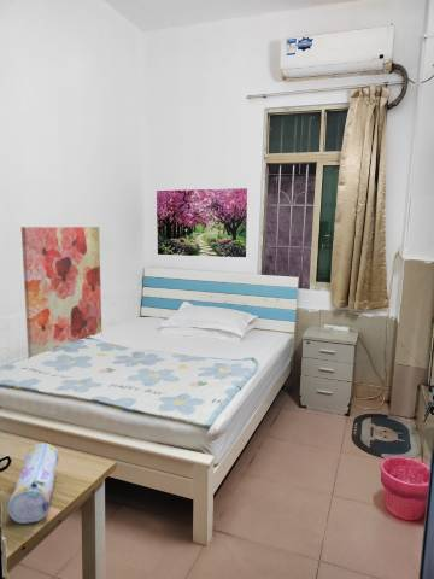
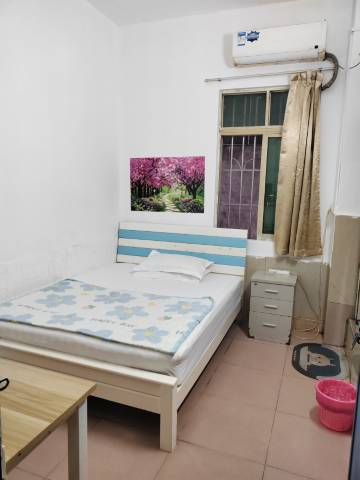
- wall art [20,226,102,359]
- pencil case [6,441,60,525]
